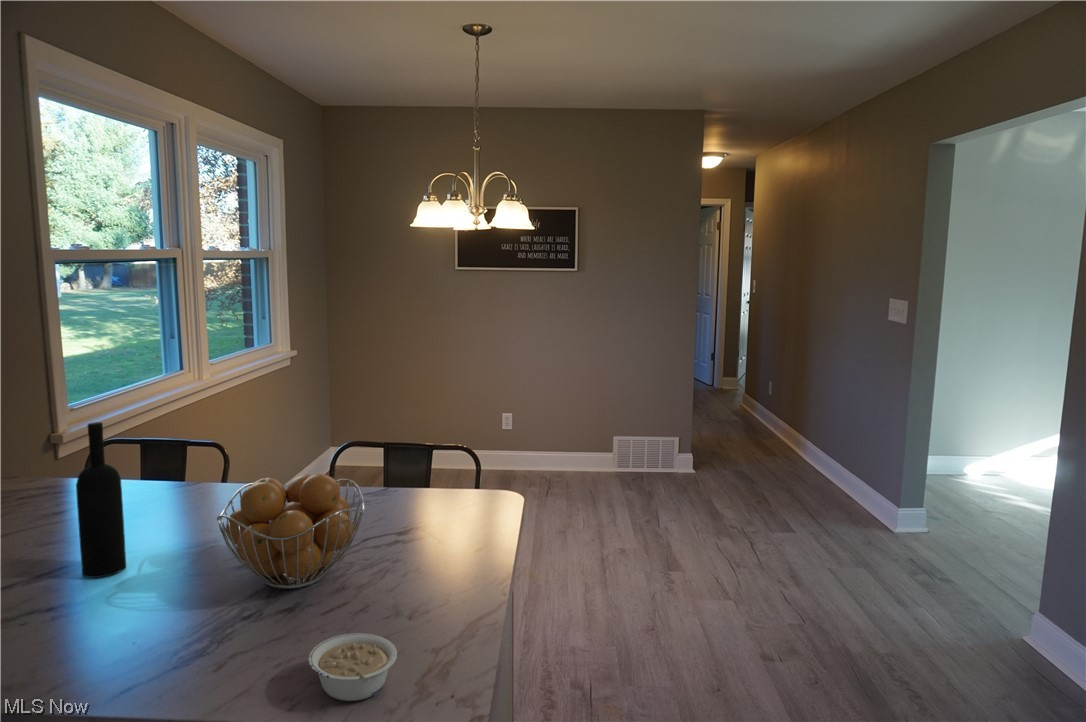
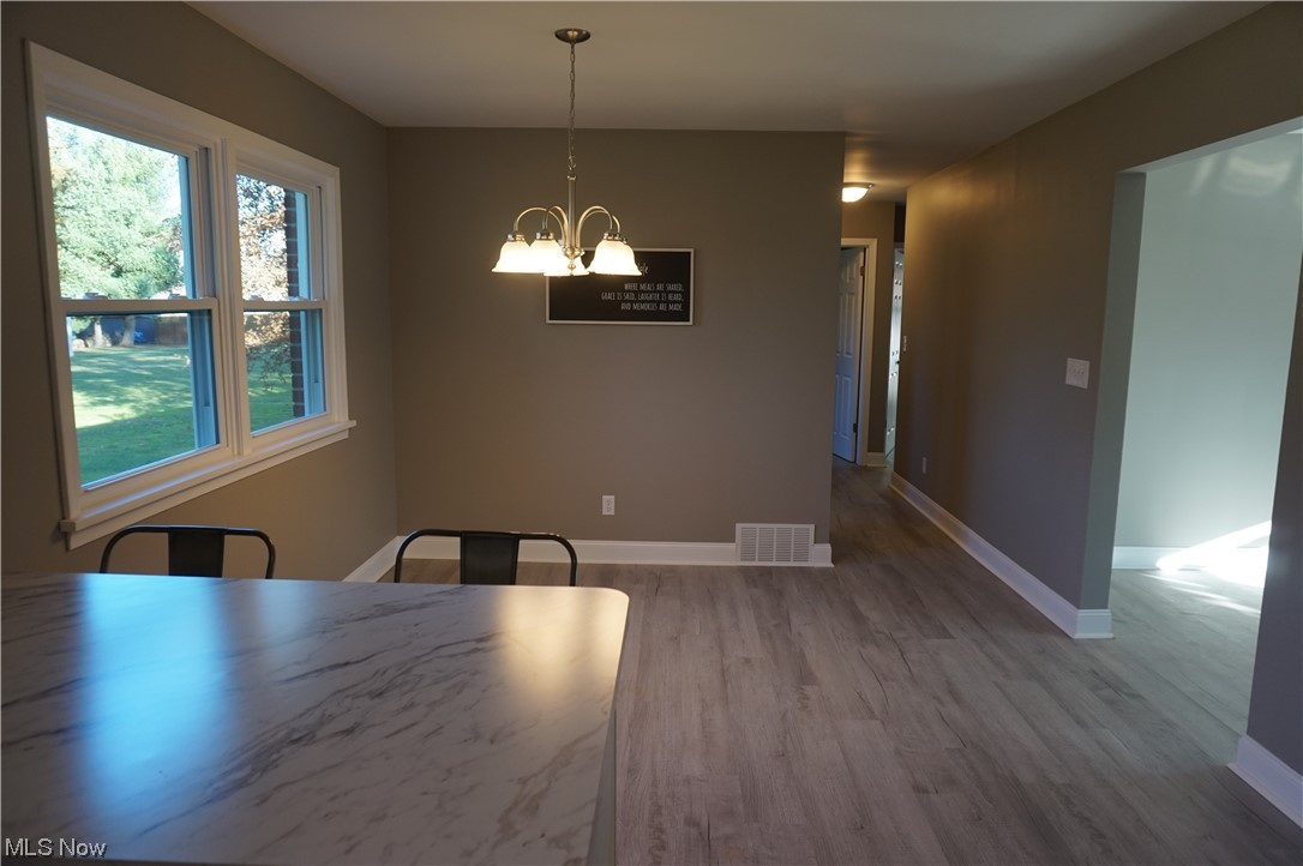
- legume [308,632,398,702]
- fruit basket [216,473,365,590]
- wine bottle [75,421,127,579]
